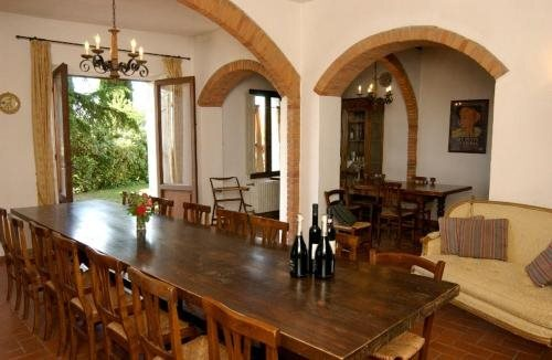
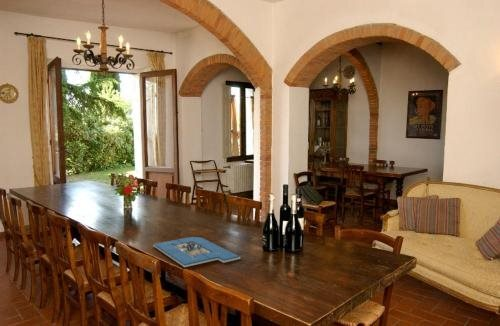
+ board game [152,236,241,268]
